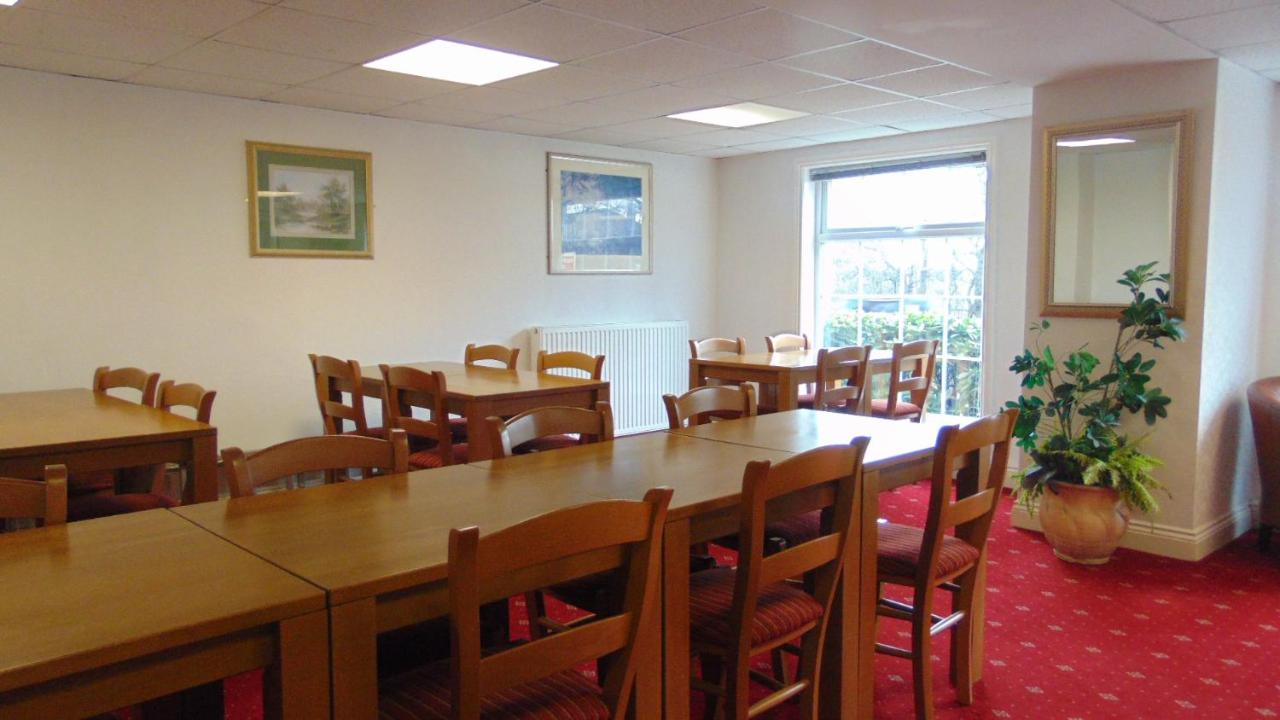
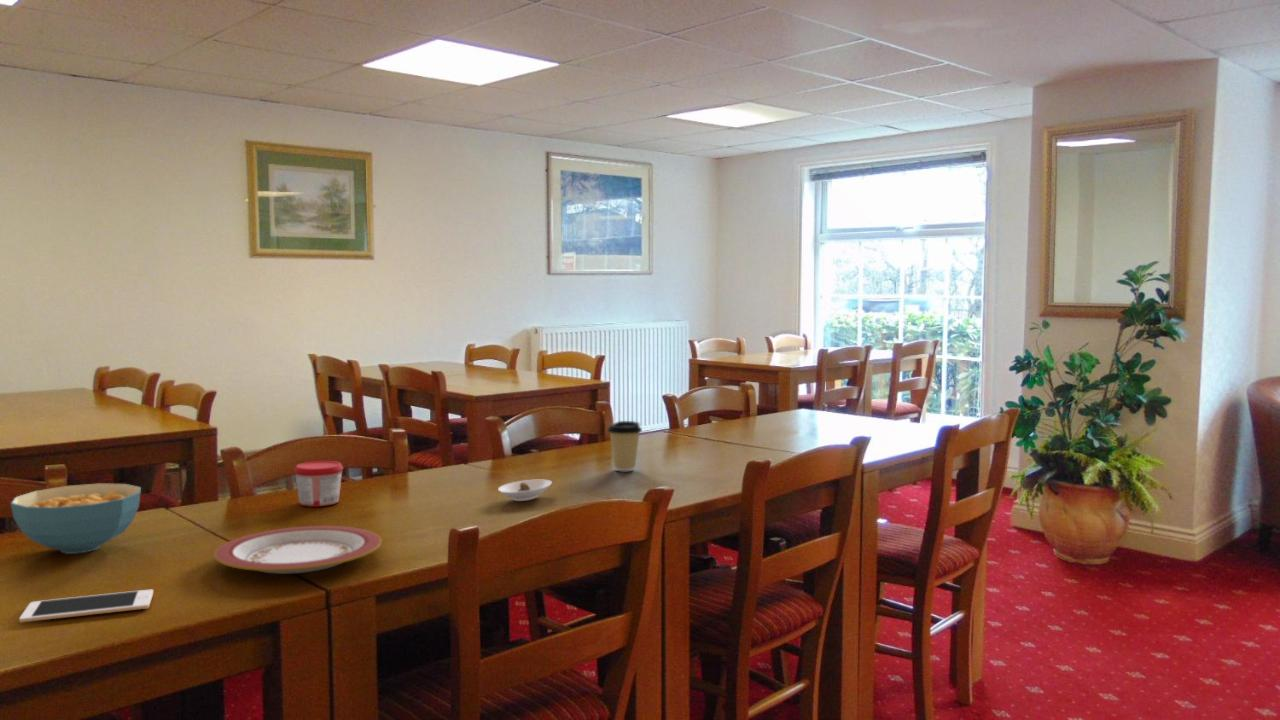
+ cell phone [18,589,154,623]
+ jam [293,460,344,508]
+ saucer [497,479,553,502]
+ coffee cup [606,420,643,472]
+ plate [213,525,383,575]
+ cereal bowl [10,482,142,555]
